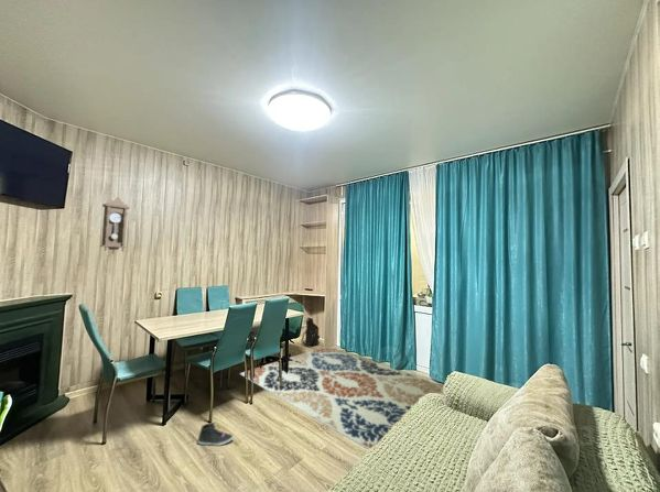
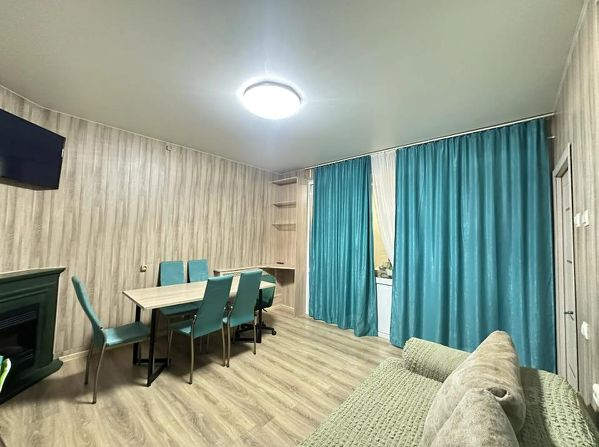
- shoulder bag [300,317,321,348]
- rug [239,346,444,450]
- pendulum clock [99,196,131,255]
- sneaker [196,422,235,447]
